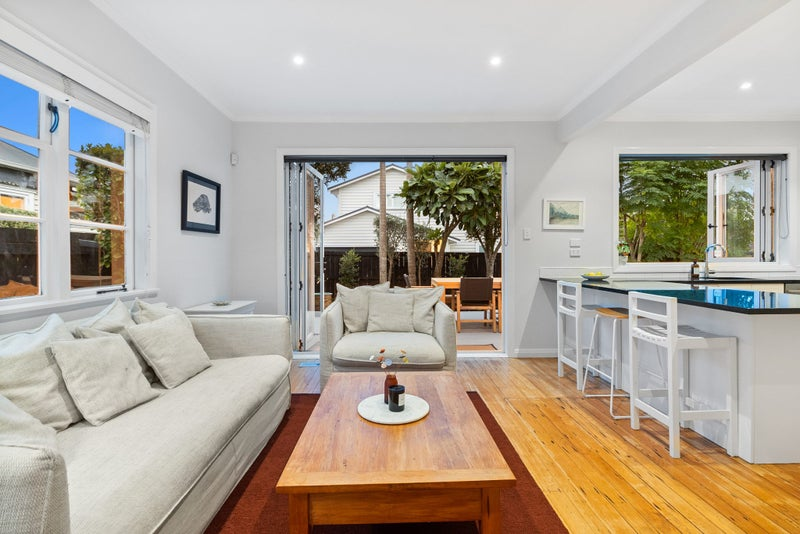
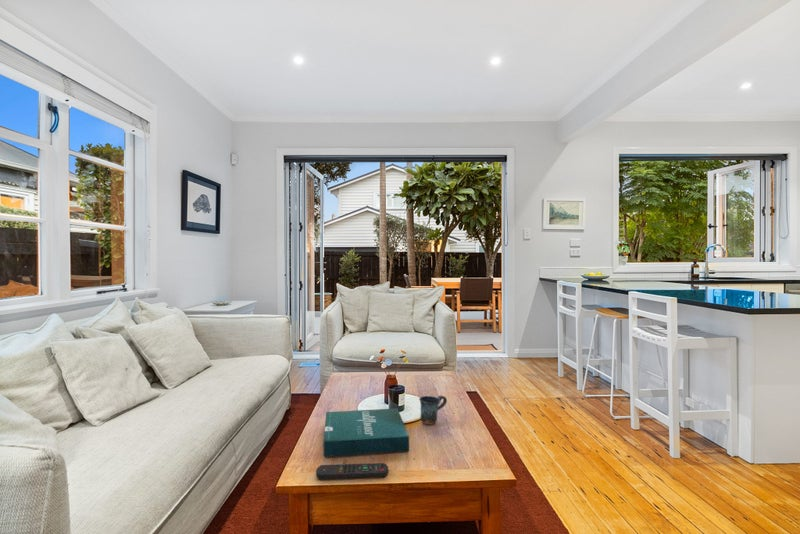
+ pizza box [323,407,410,458]
+ remote control [315,462,389,481]
+ mug [418,394,448,425]
